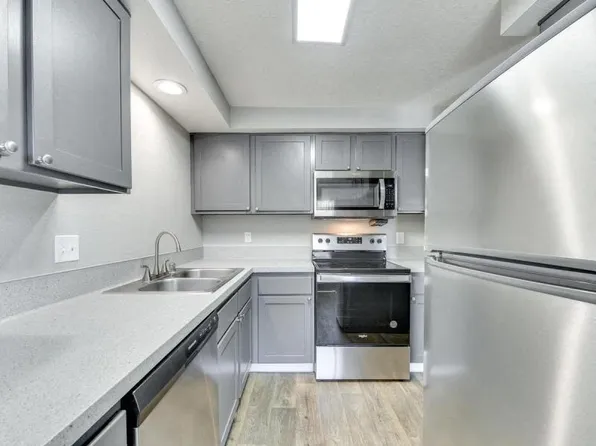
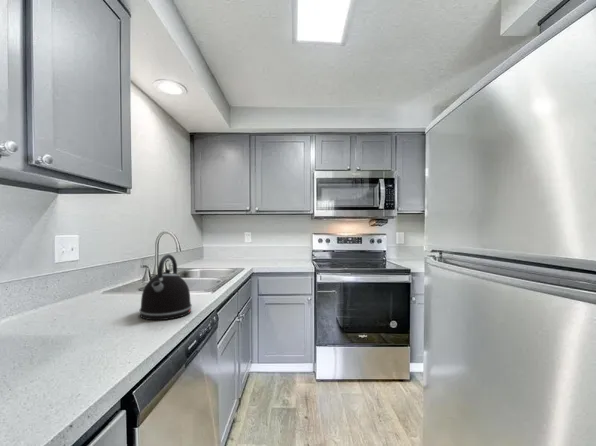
+ kettle [138,253,193,321]
